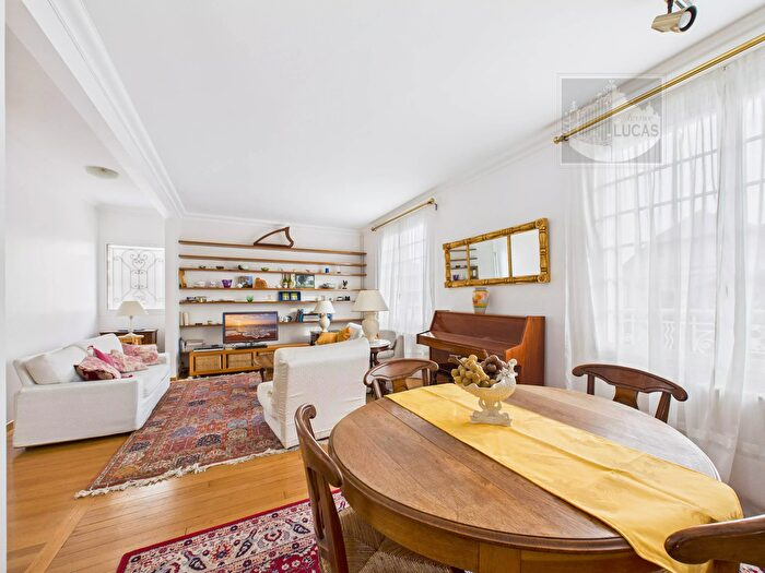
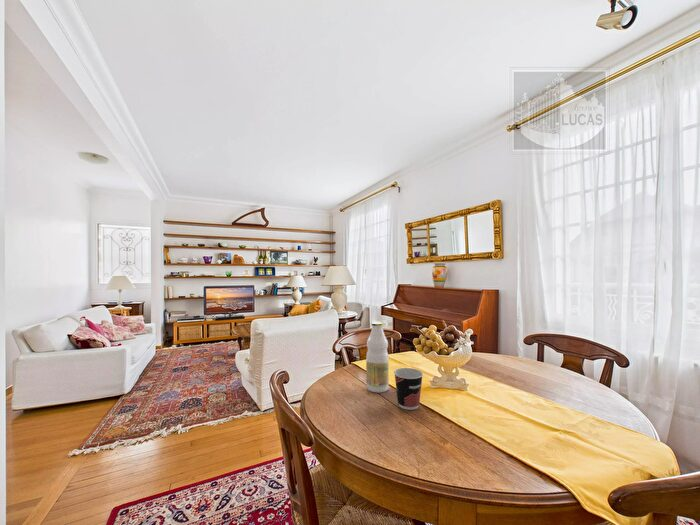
+ cup [393,367,424,411]
+ bottle [365,321,390,394]
